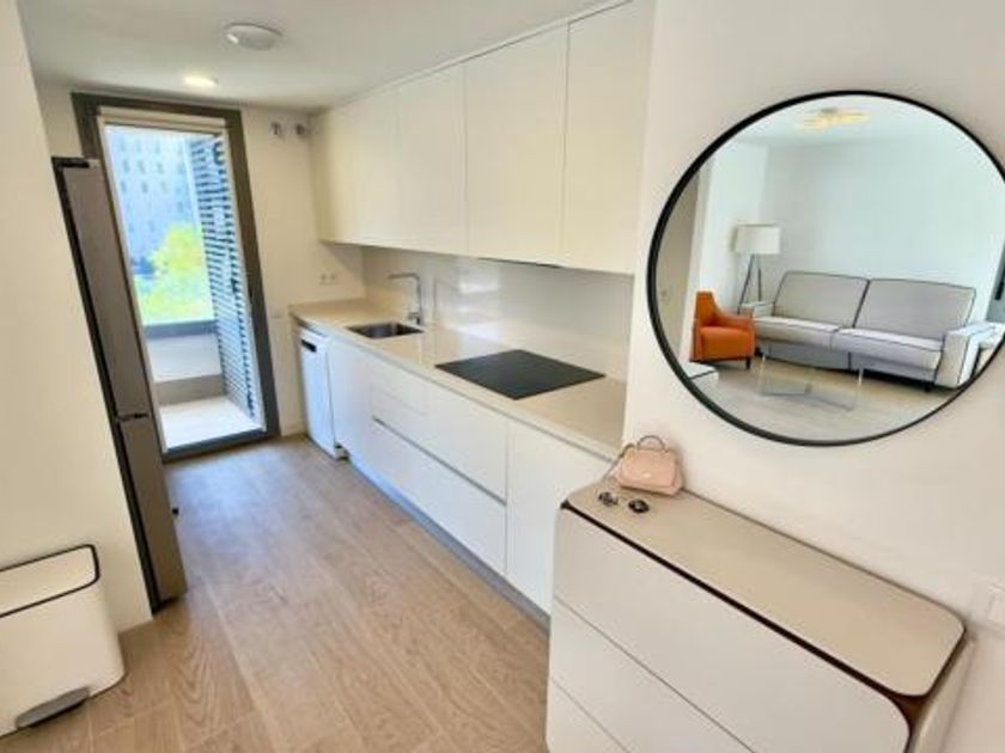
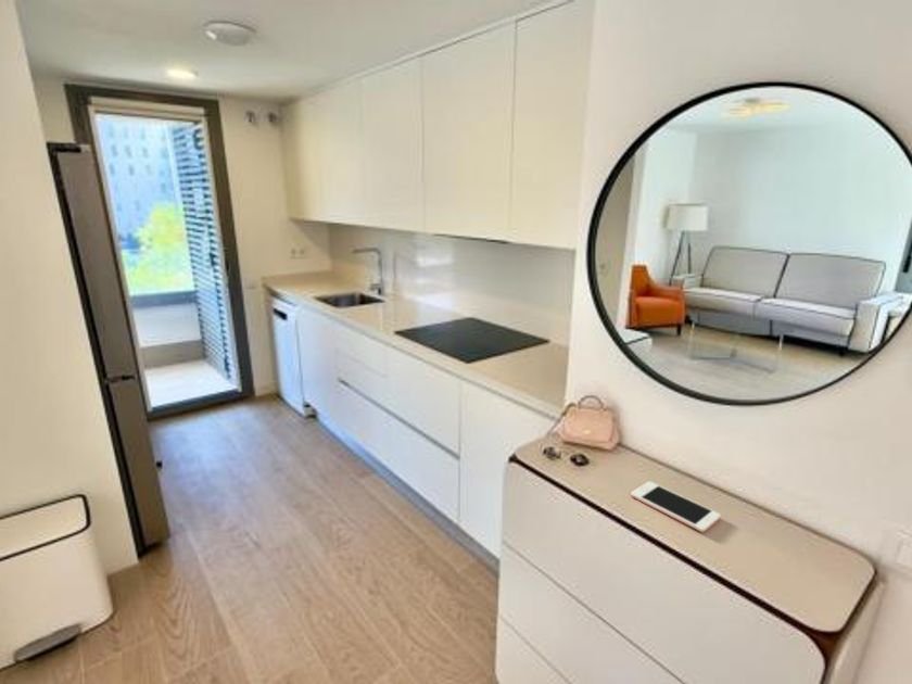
+ cell phone [630,480,722,533]
